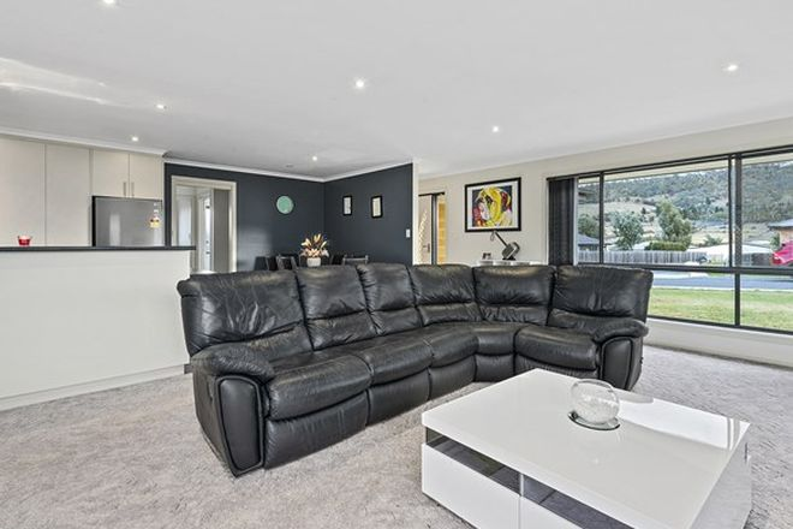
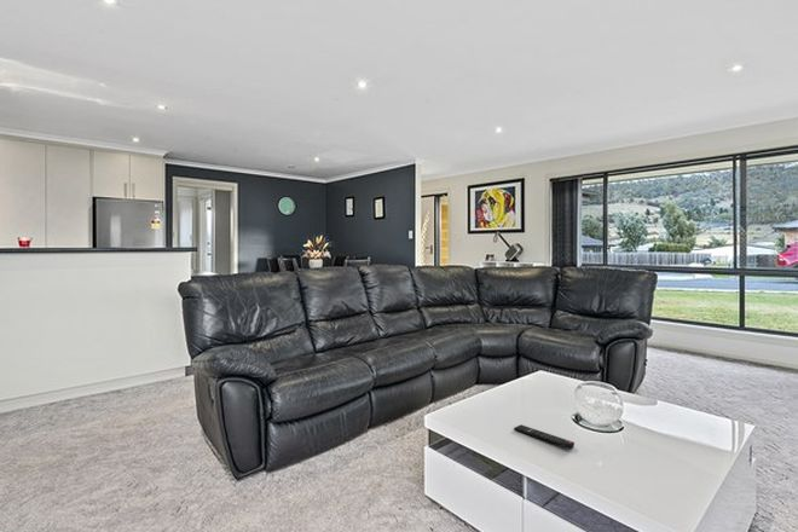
+ remote control [513,423,576,450]
